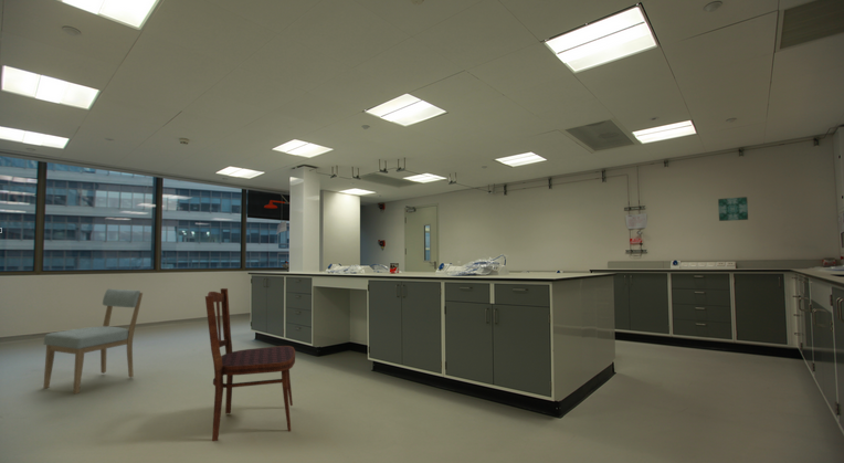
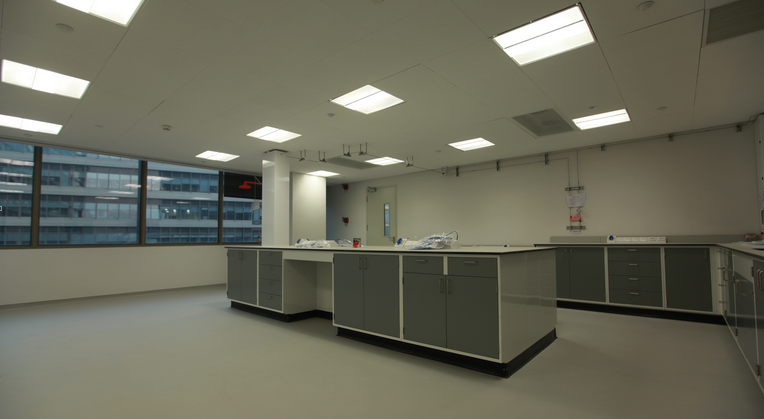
- chair [42,288,144,394]
- wall art [717,196,749,222]
- dining chair [204,287,296,442]
